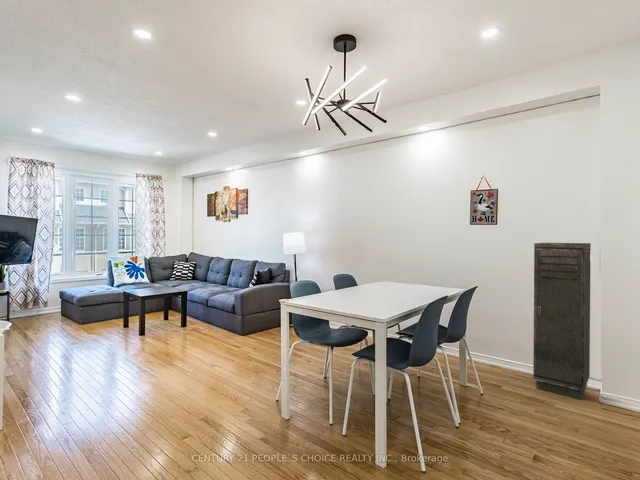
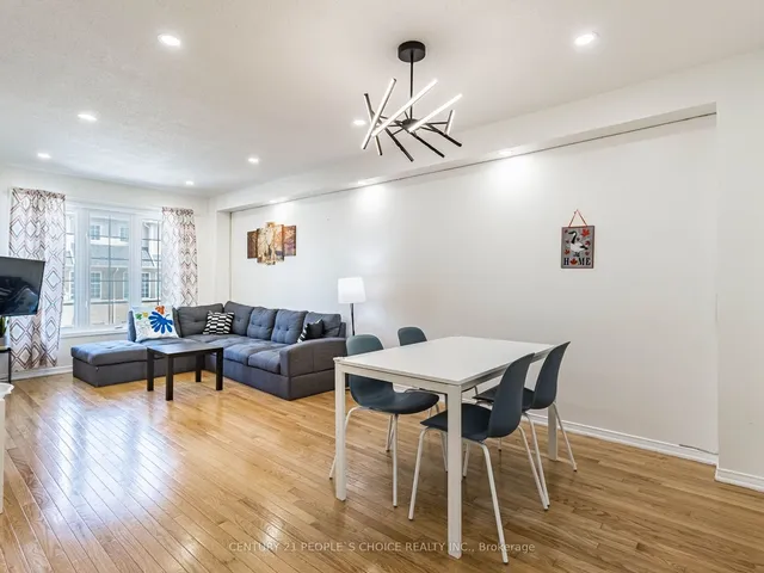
- storage cabinet [532,242,592,401]
